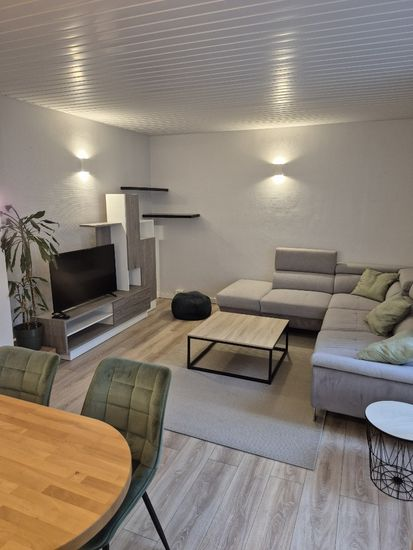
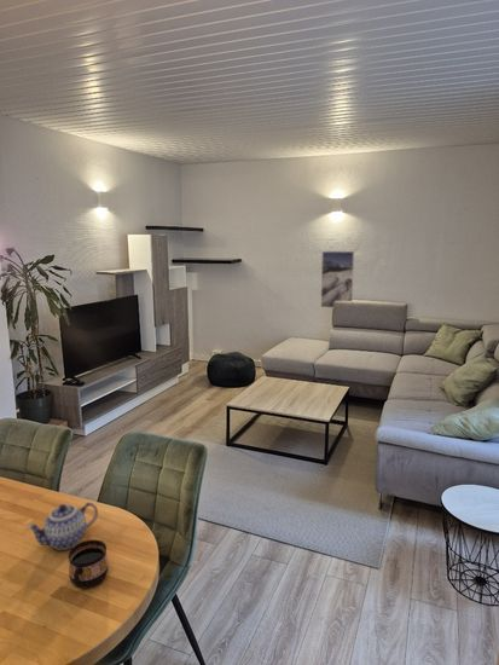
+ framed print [320,250,355,308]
+ teapot [25,501,99,551]
+ cup [66,539,110,589]
